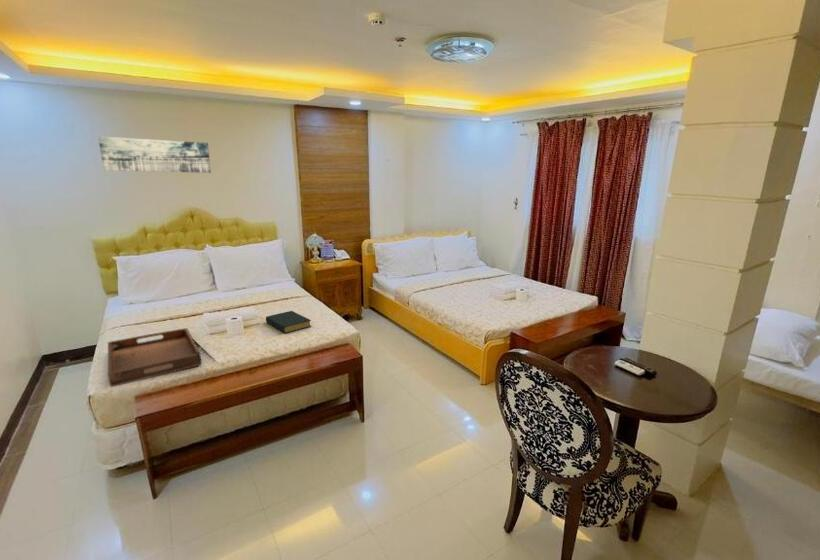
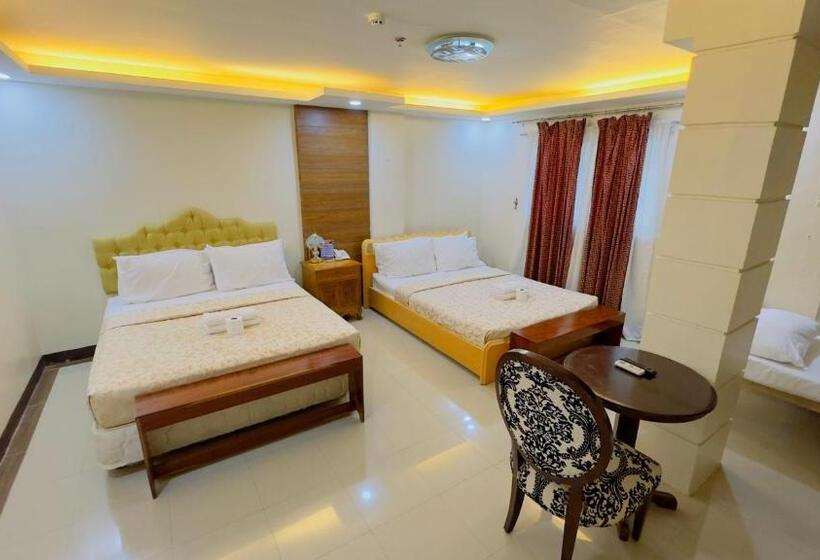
- serving tray [107,327,202,388]
- wall art [97,136,212,174]
- hardback book [265,310,312,334]
